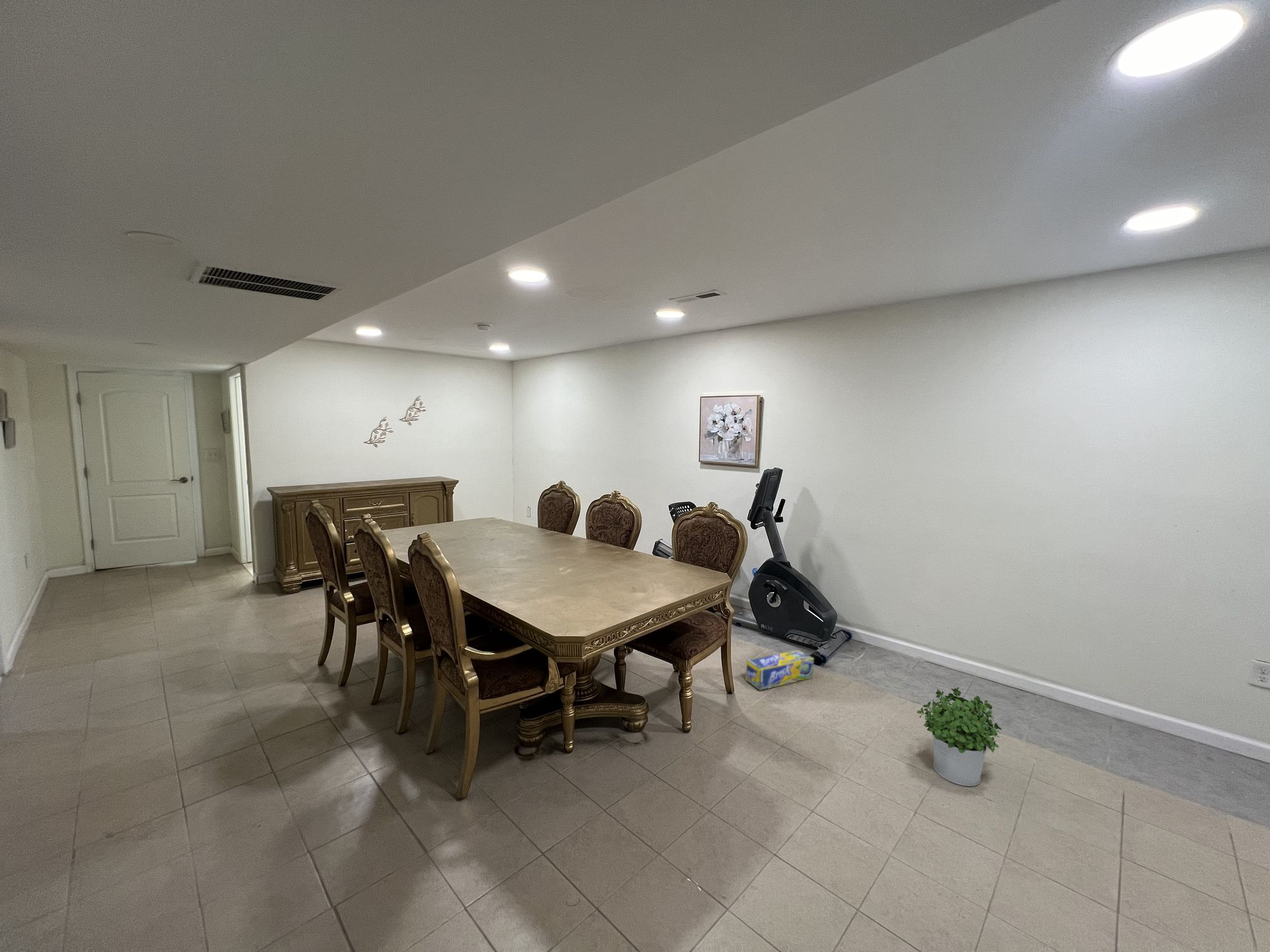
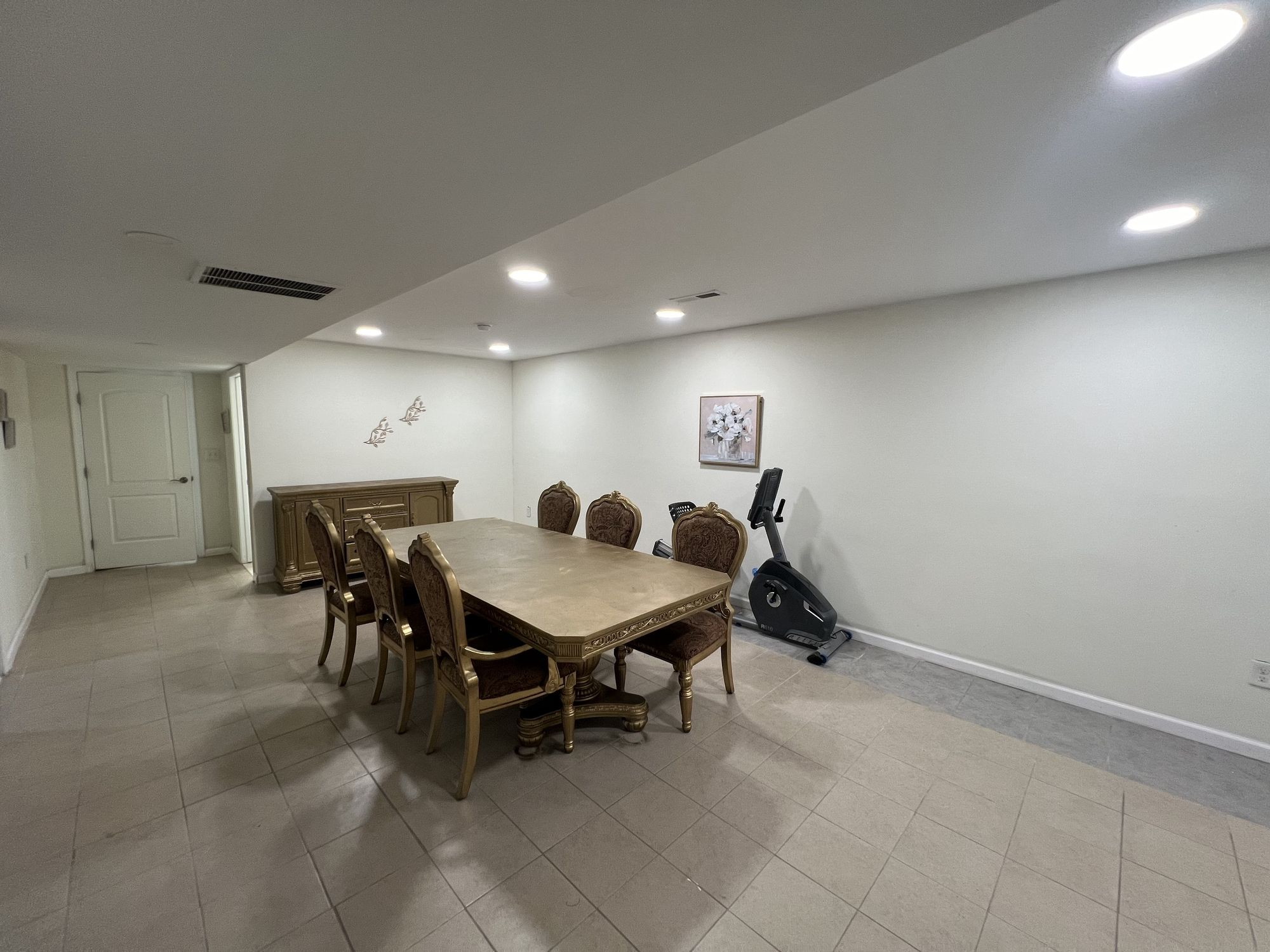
- potted plant [916,687,1003,787]
- box [745,649,815,691]
